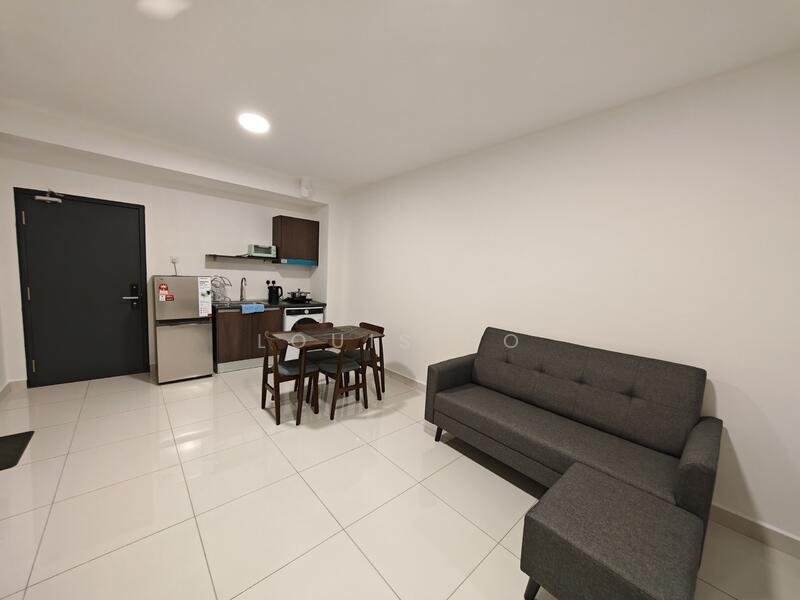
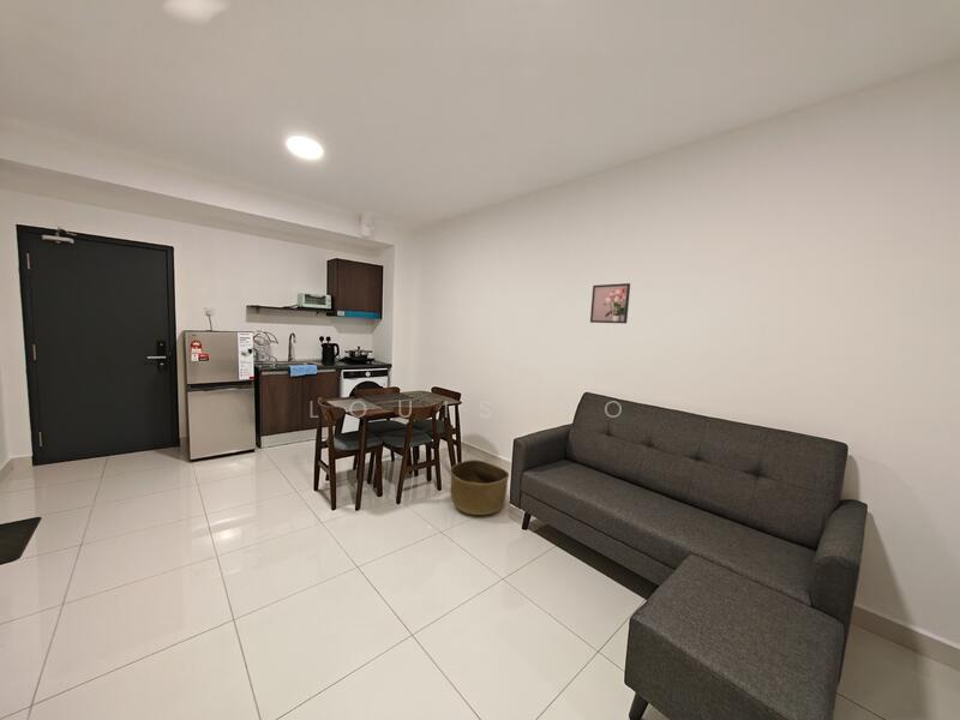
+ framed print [589,282,631,324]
+ basket [449,458,510,516]
